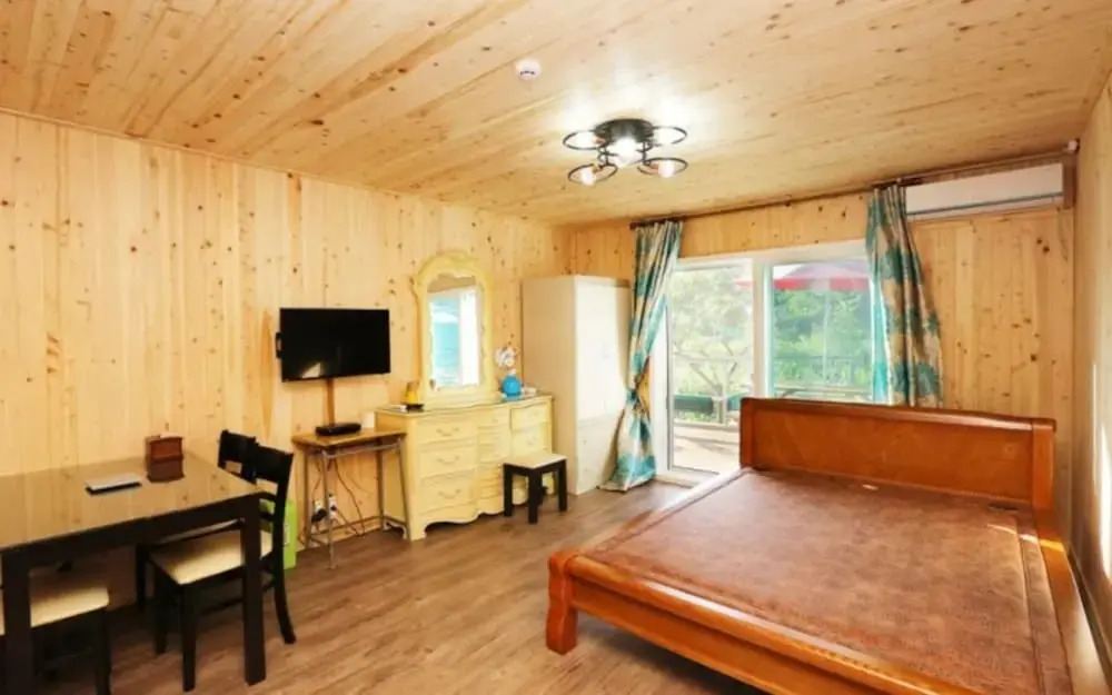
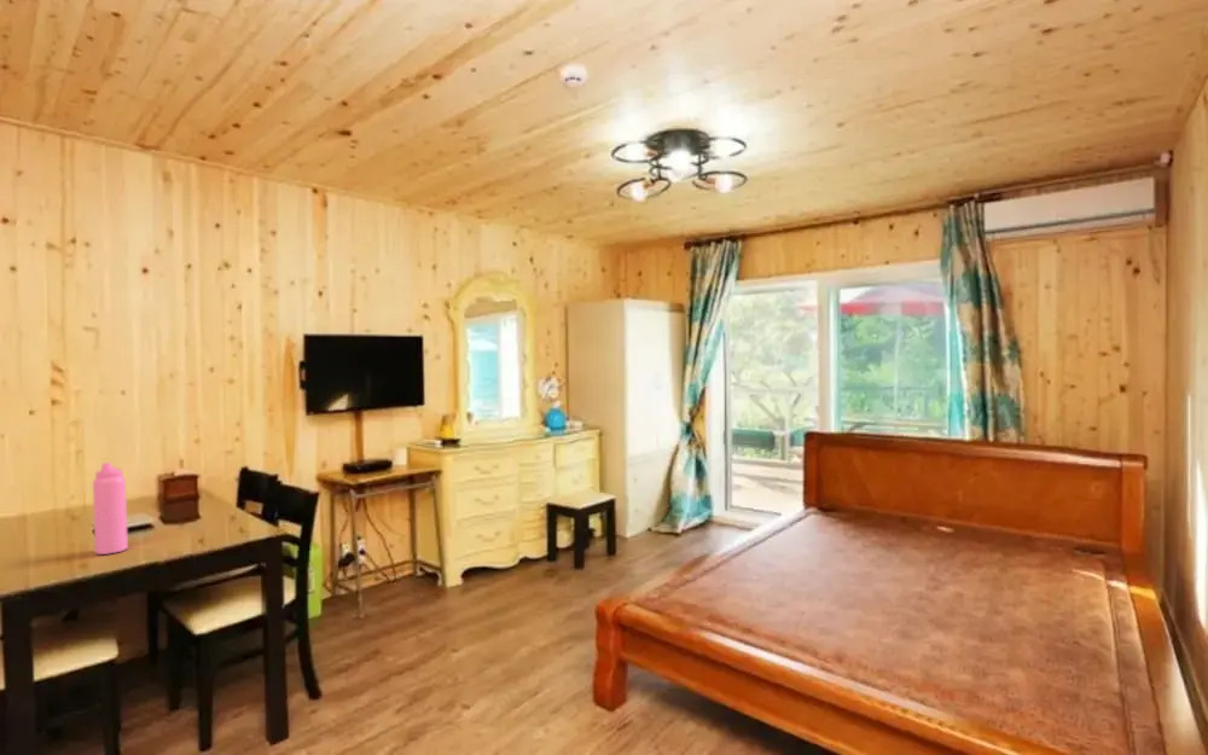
+ water bottle [92,461,129,556]
